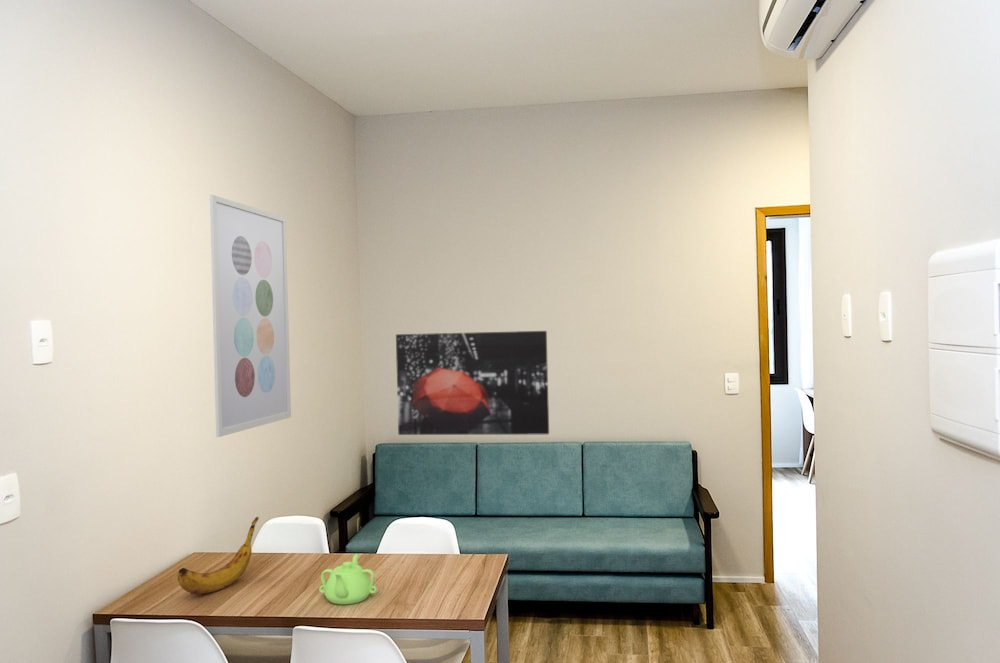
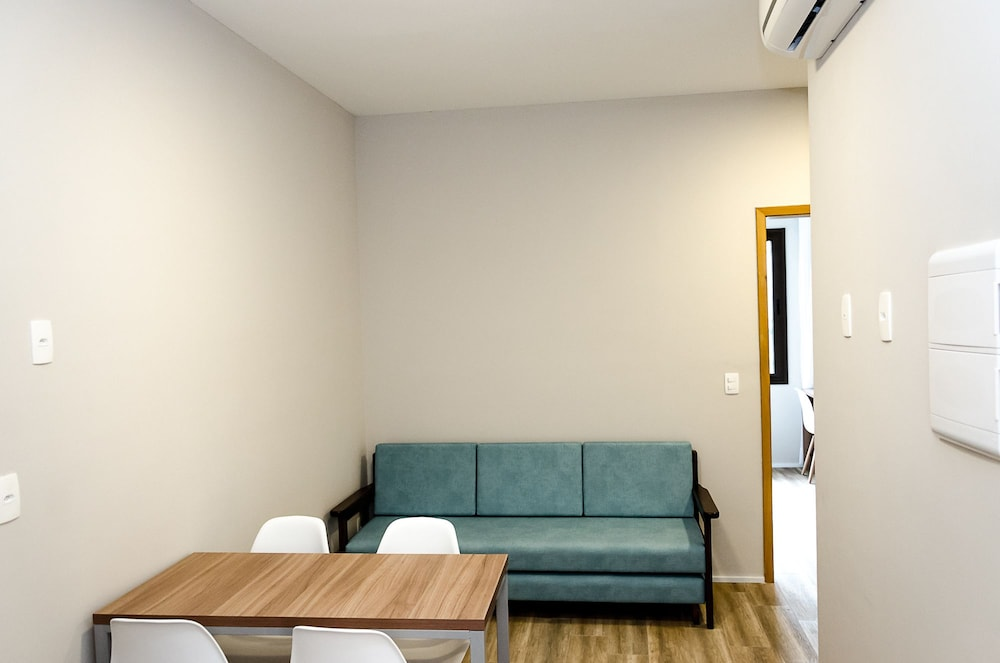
- teapot [318,553,378,605]
- wall art [395,330,550,436]
- banana [177,516,260,596]
- wall art [209,194,292,438]
